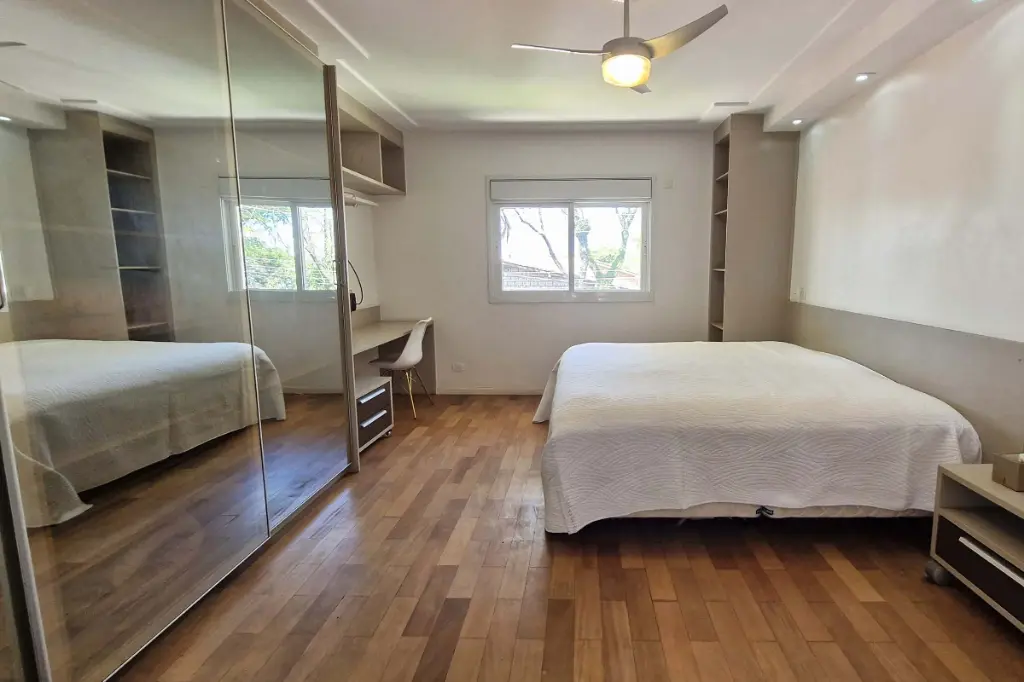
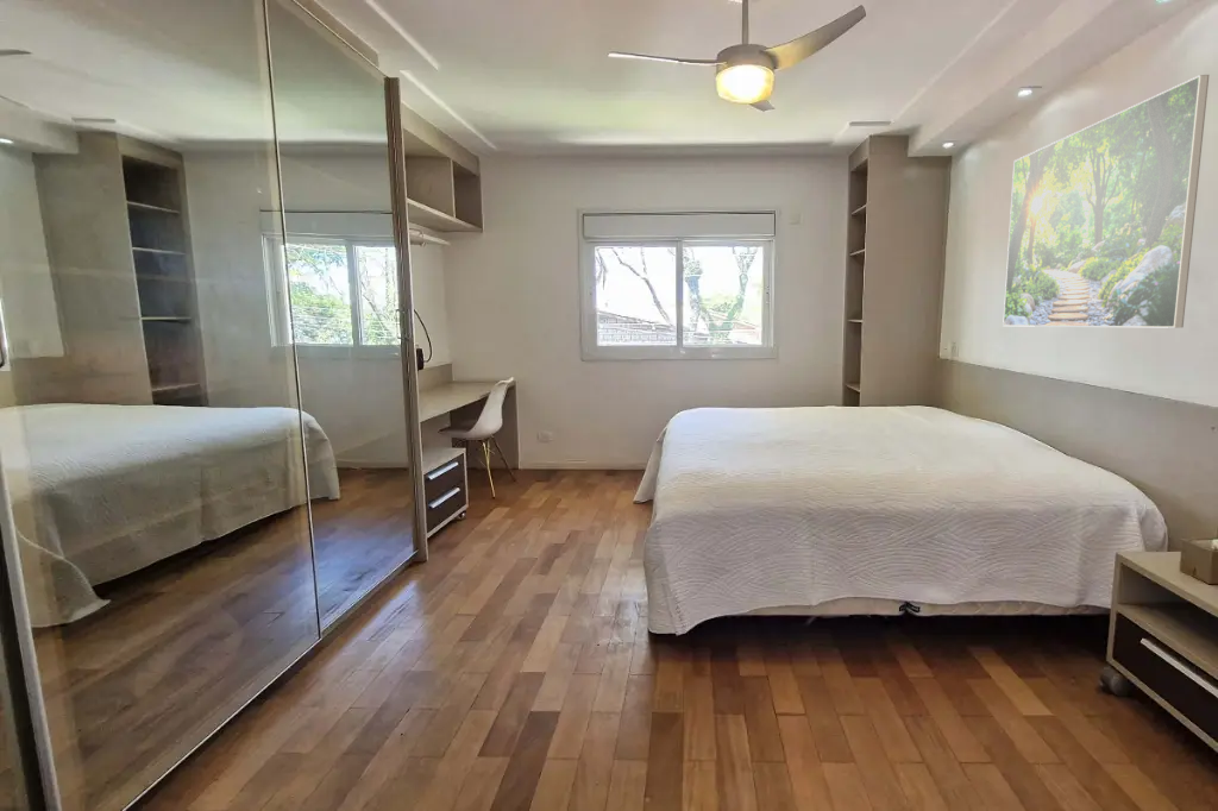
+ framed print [1002,74,1210,329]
